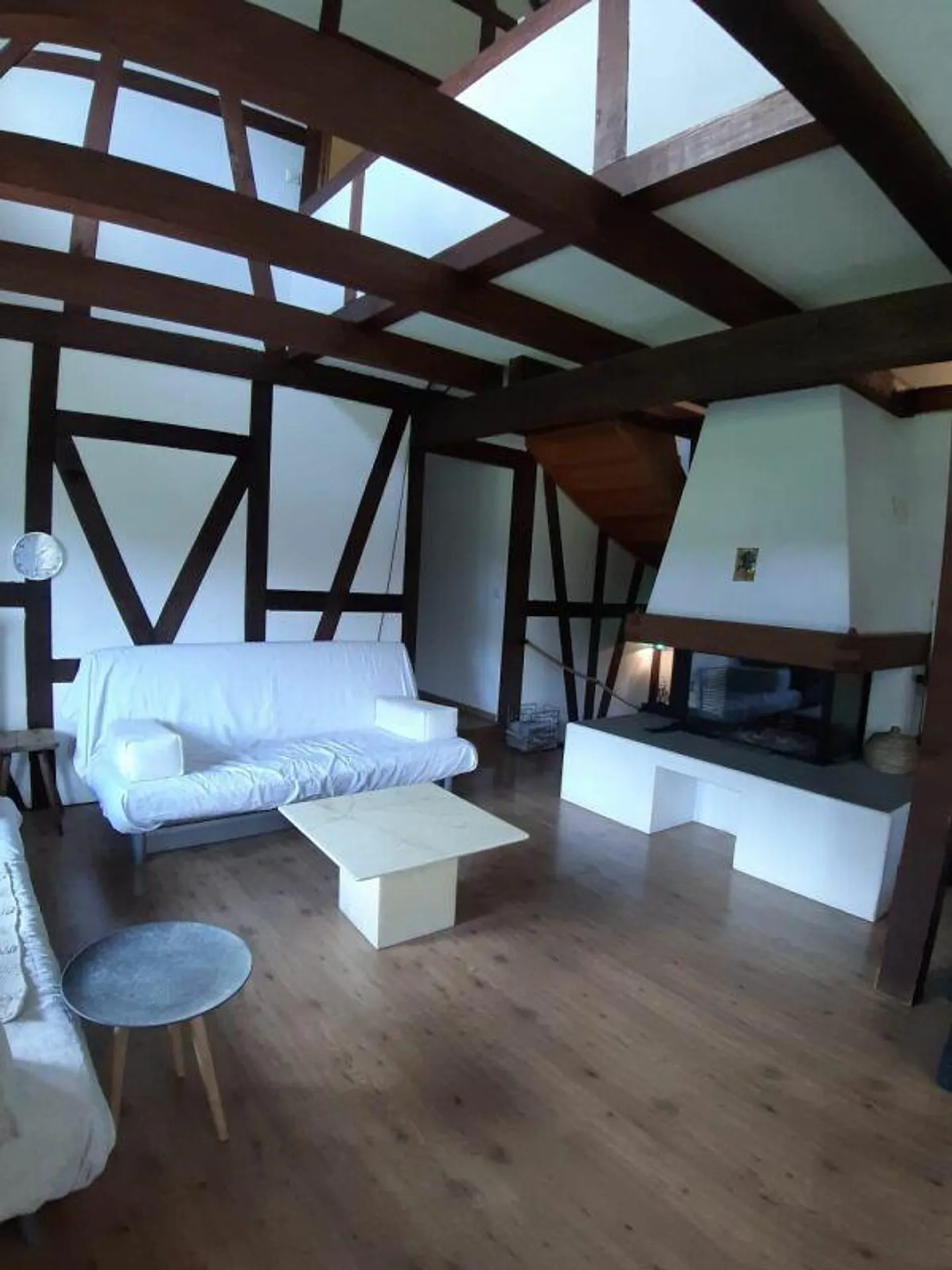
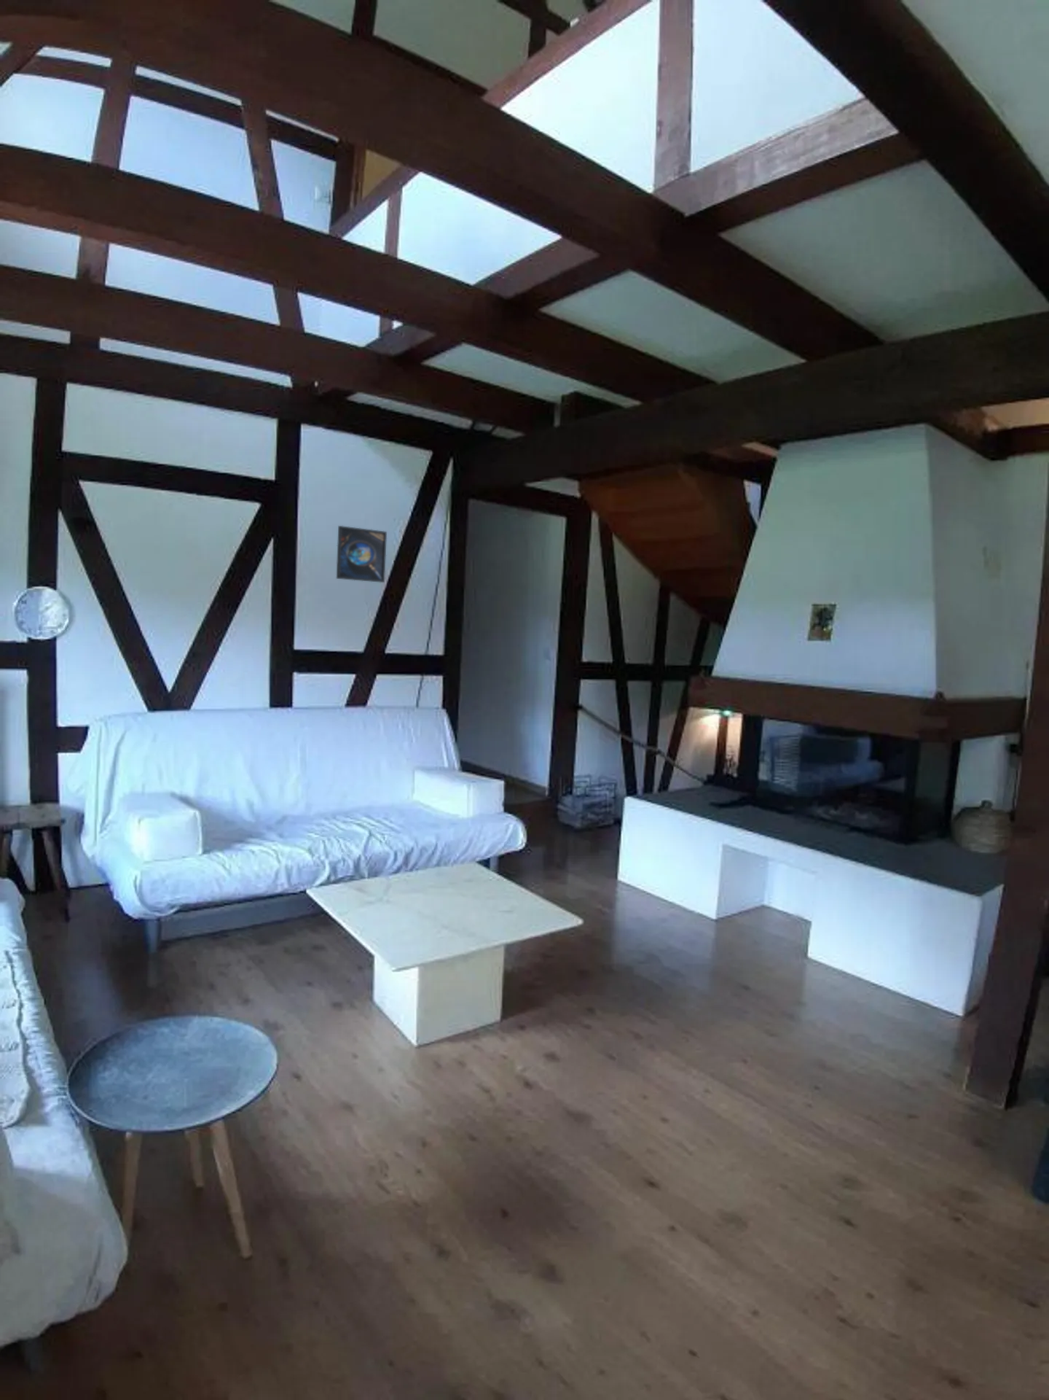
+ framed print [336,525,388,583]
